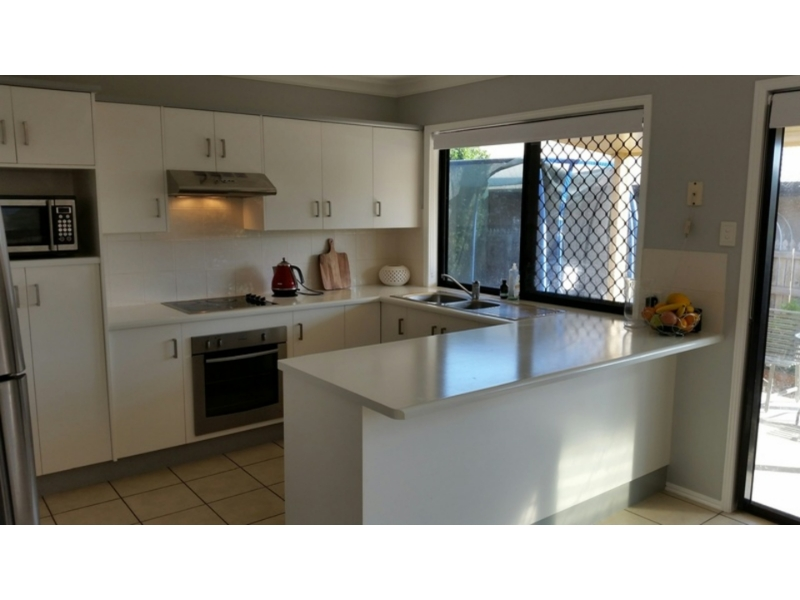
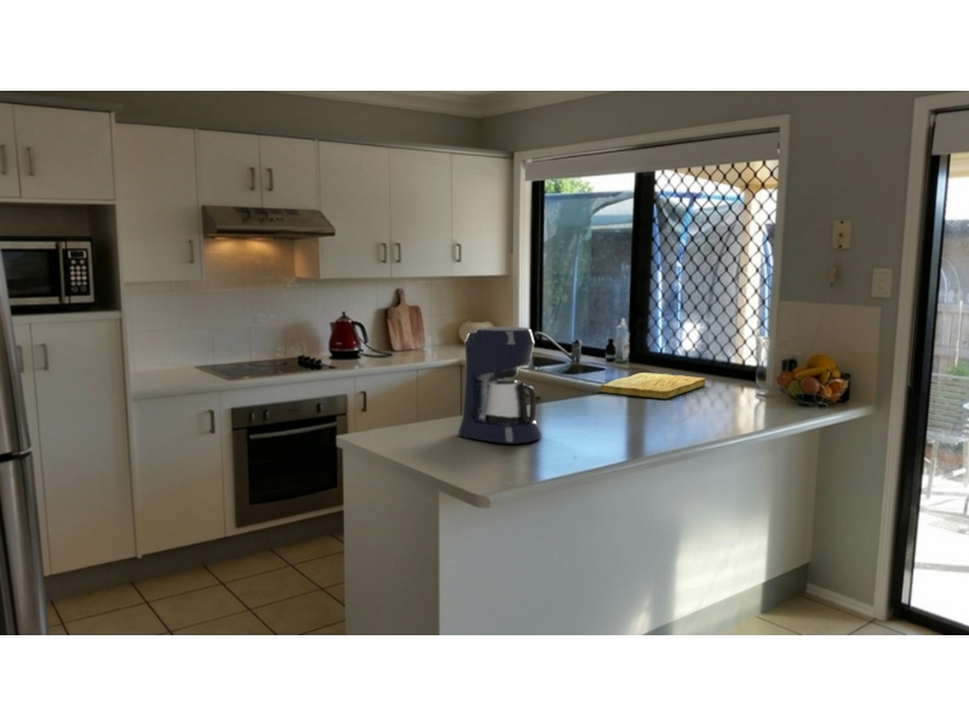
+ cutting board [600,371,707,401]
+ coffee maker [457,325,543,445]
